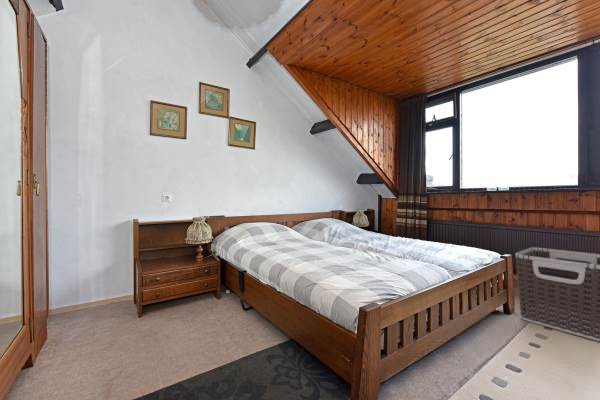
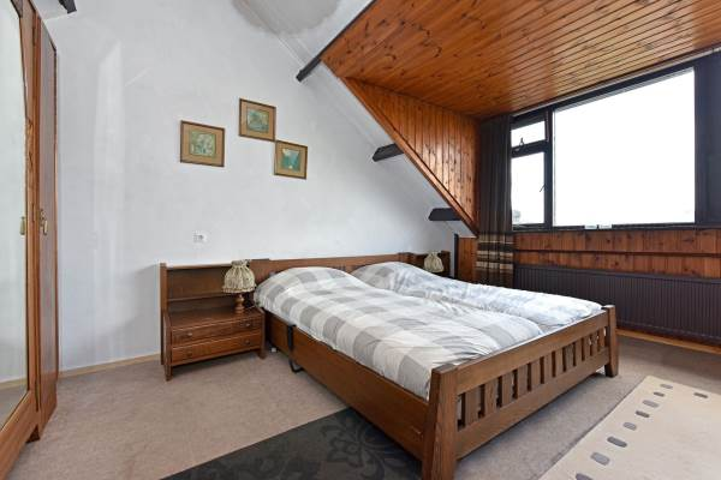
- clothes hamper [514,246,600,342]
